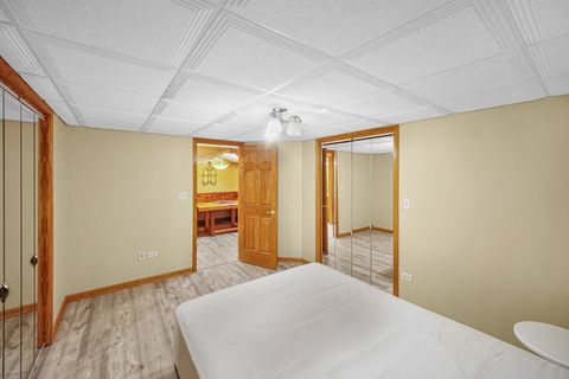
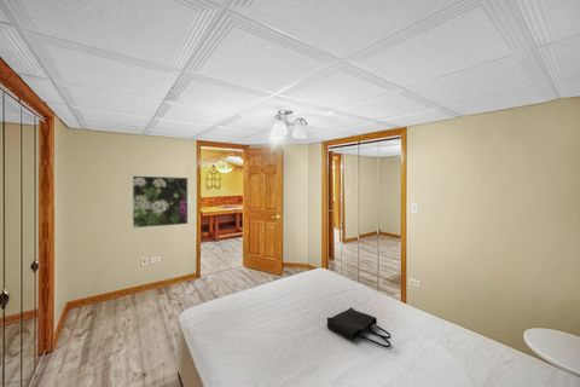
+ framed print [132,174,188,229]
+ tote bag [326,306,392,348]
